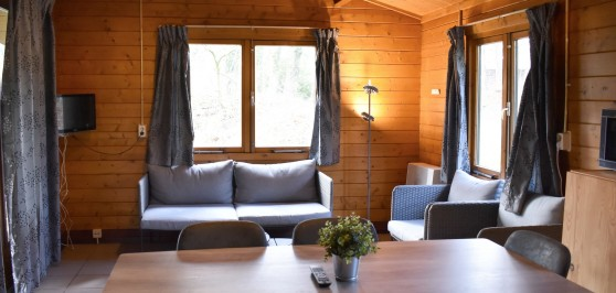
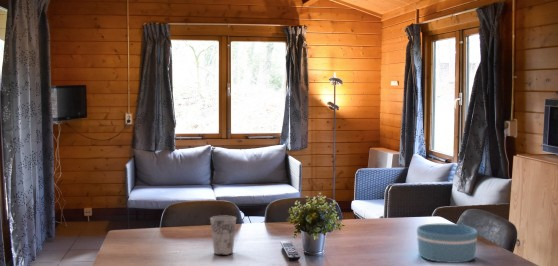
+ bowl [416,222,479,264]
+ cup [209,215,237,256]
